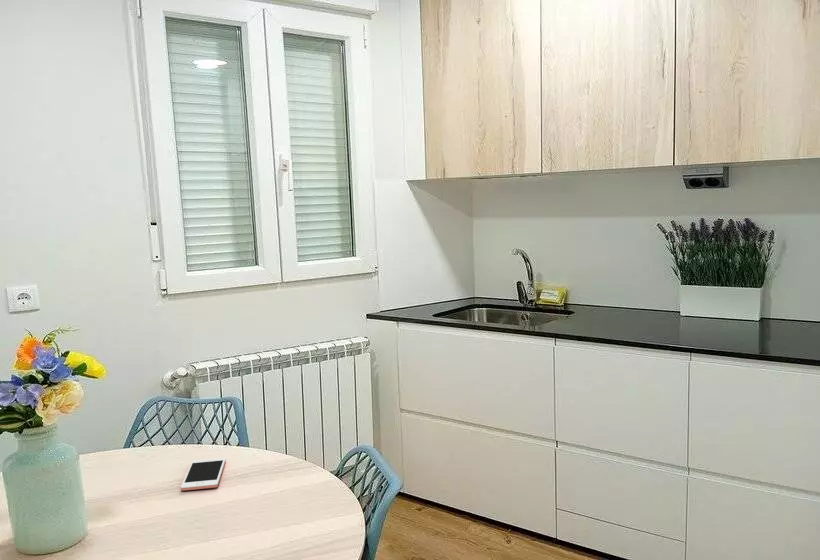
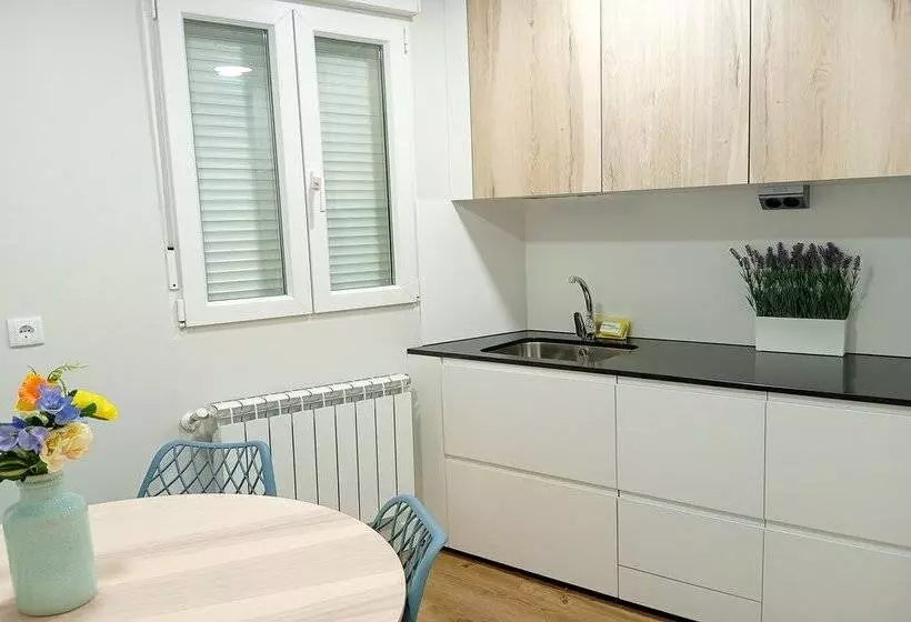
- cell phone [180,457,227,491]
